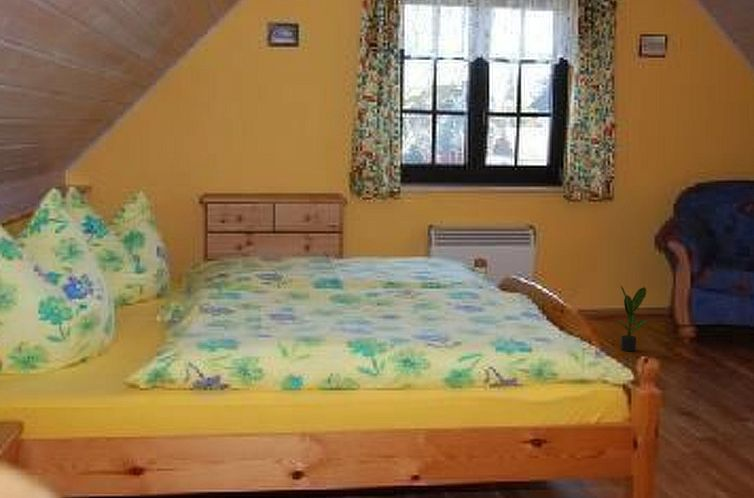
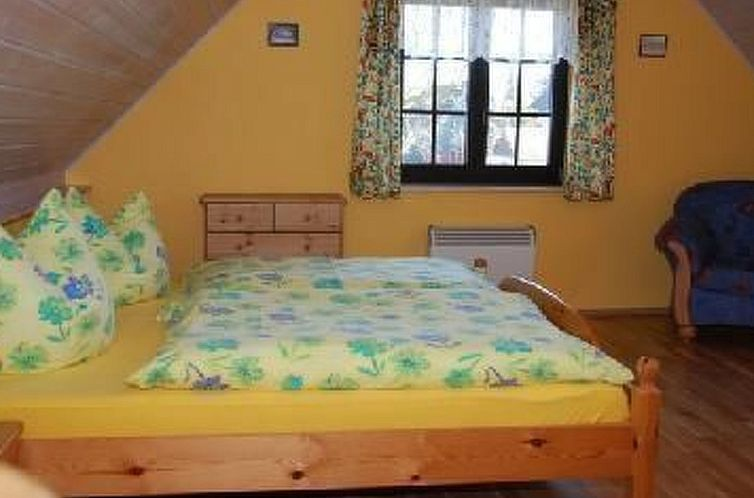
- potted plant [615,284,654,352]
